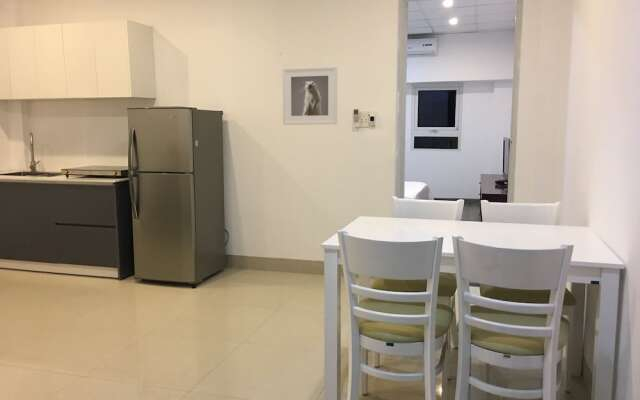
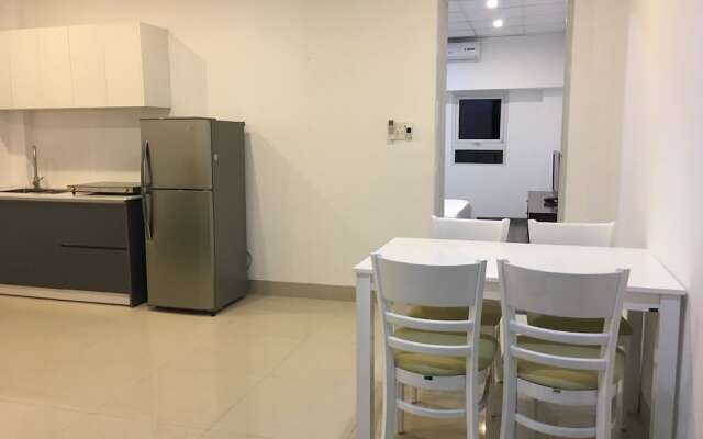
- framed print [282,65,338,126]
